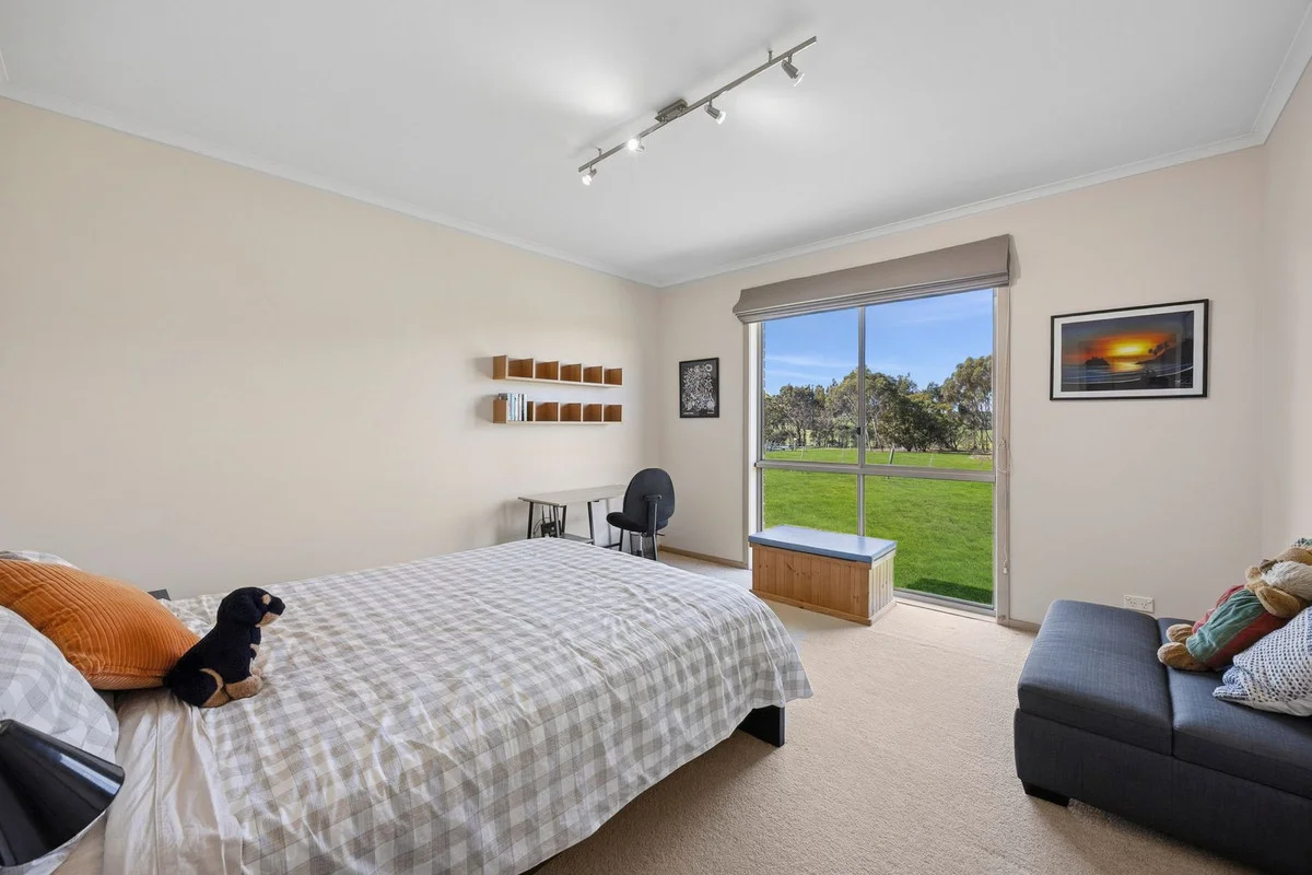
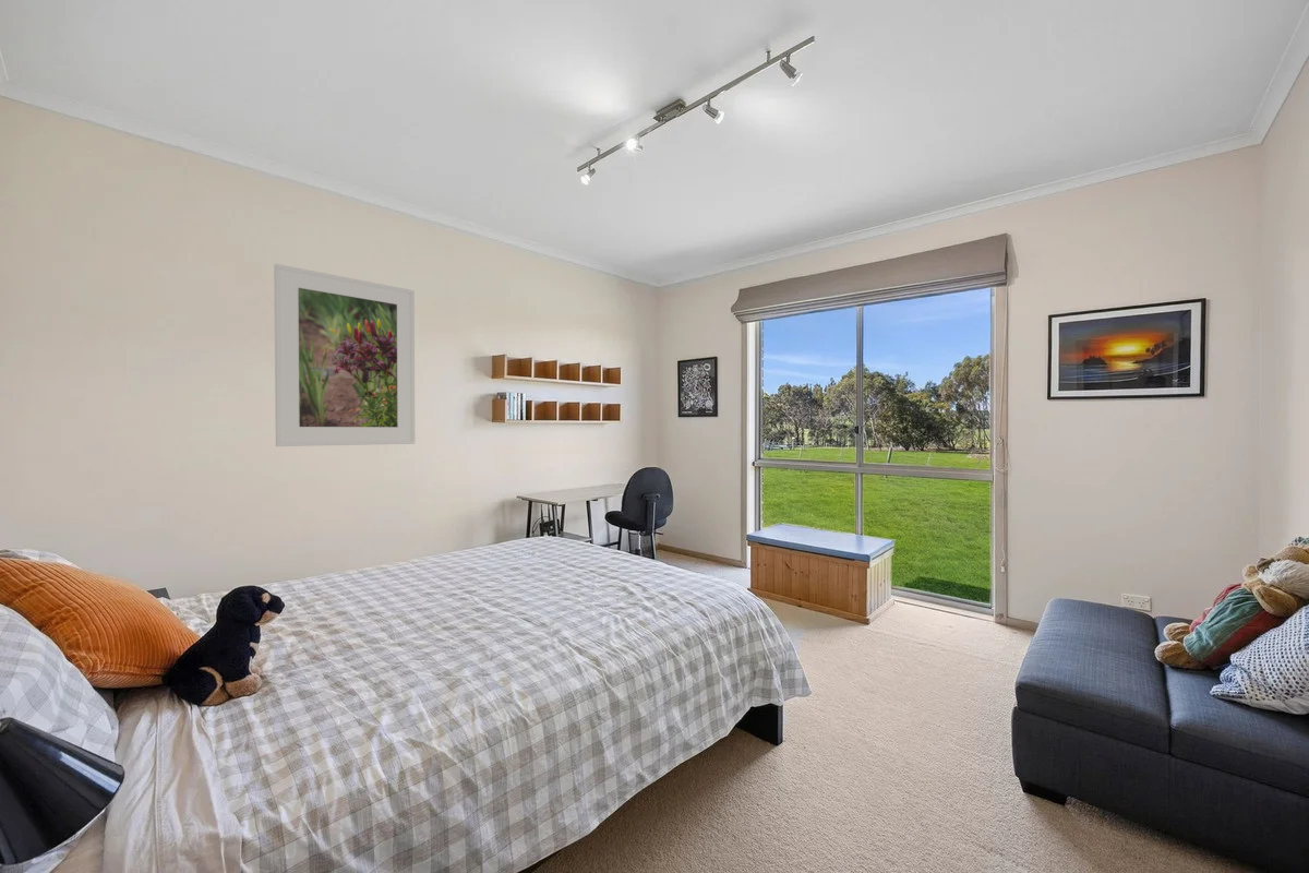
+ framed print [273,263,416,447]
